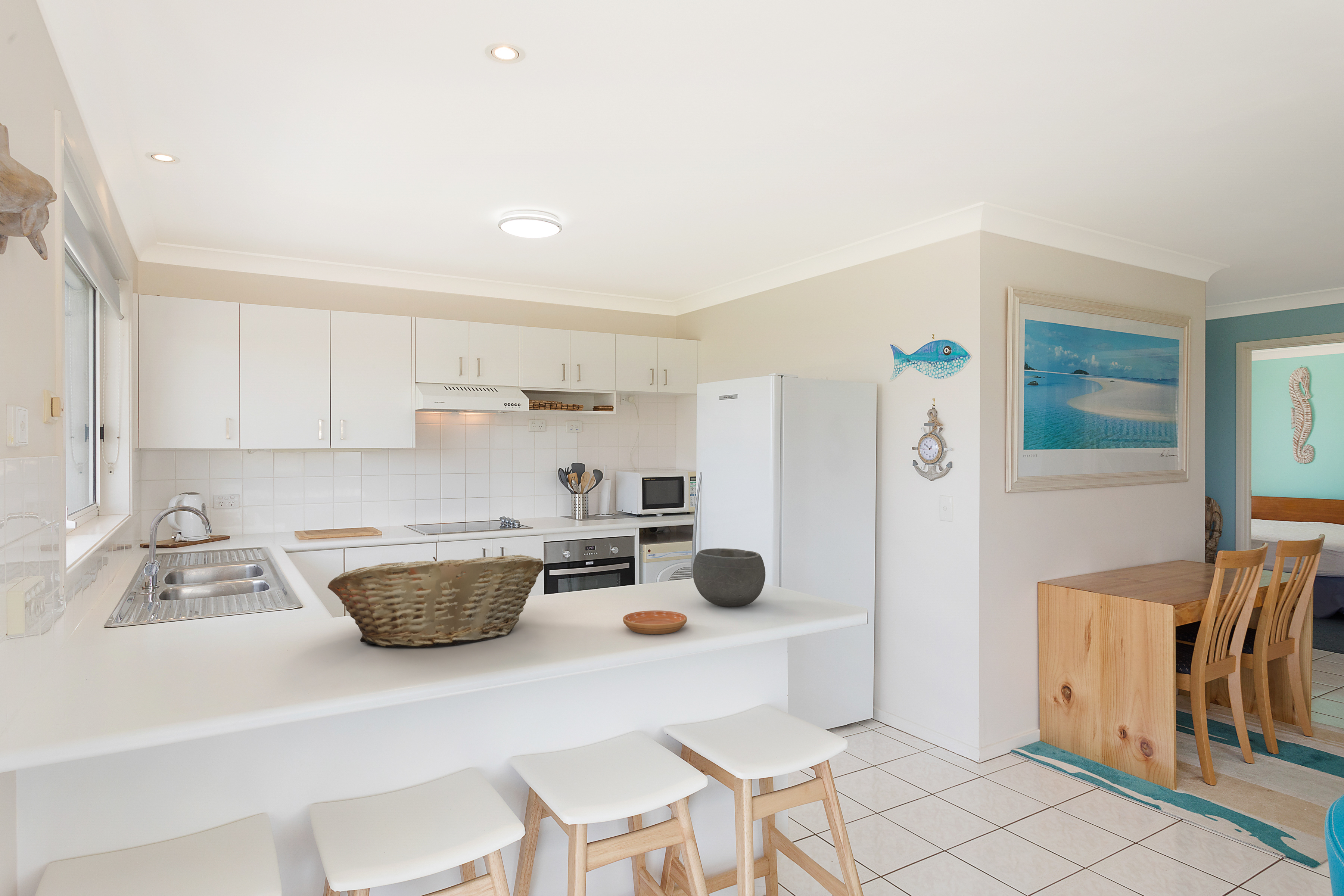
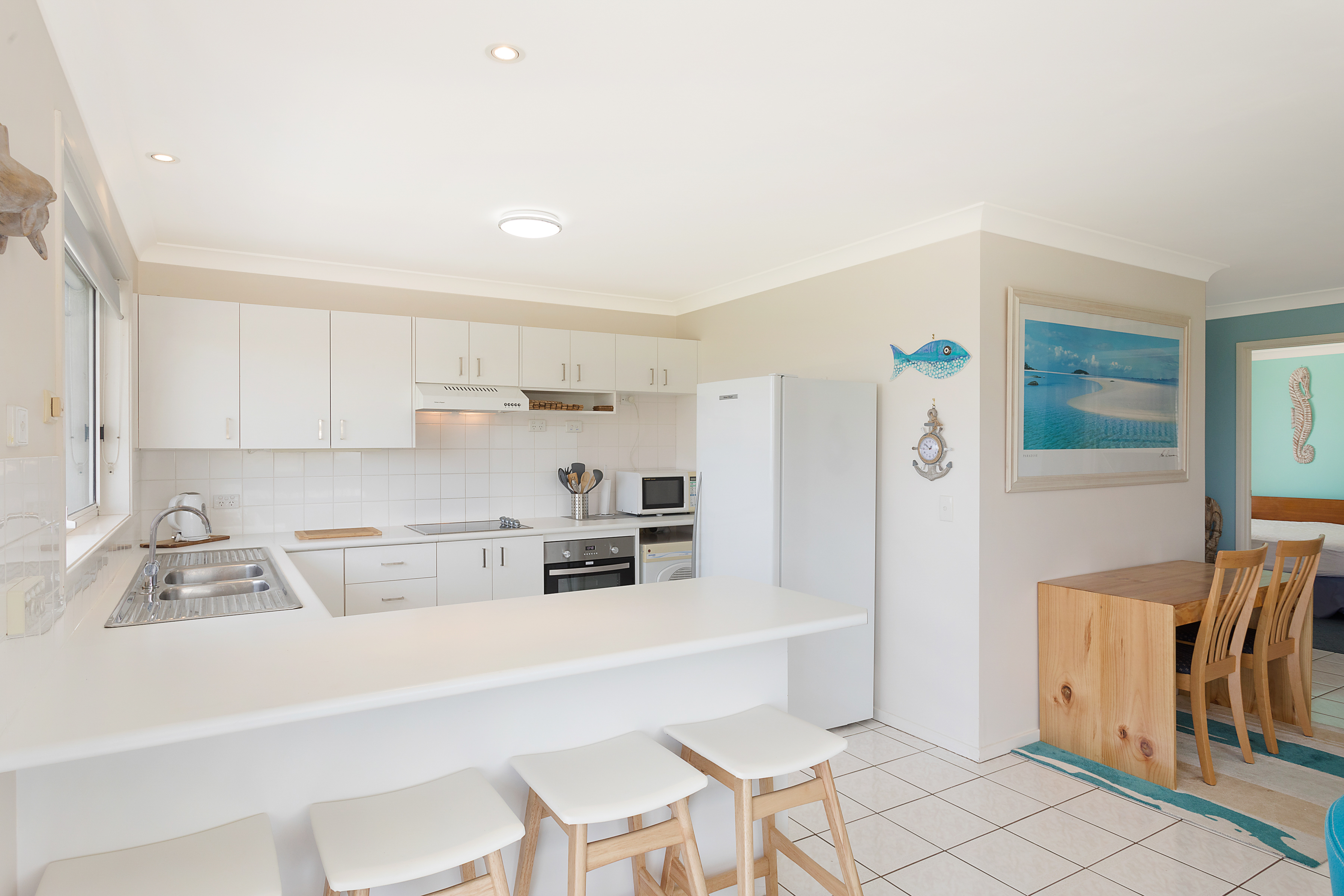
- saucer [623,610,687,635]
- fruit basket [327,554,544,648]
- bowl [692,548,766,607]
